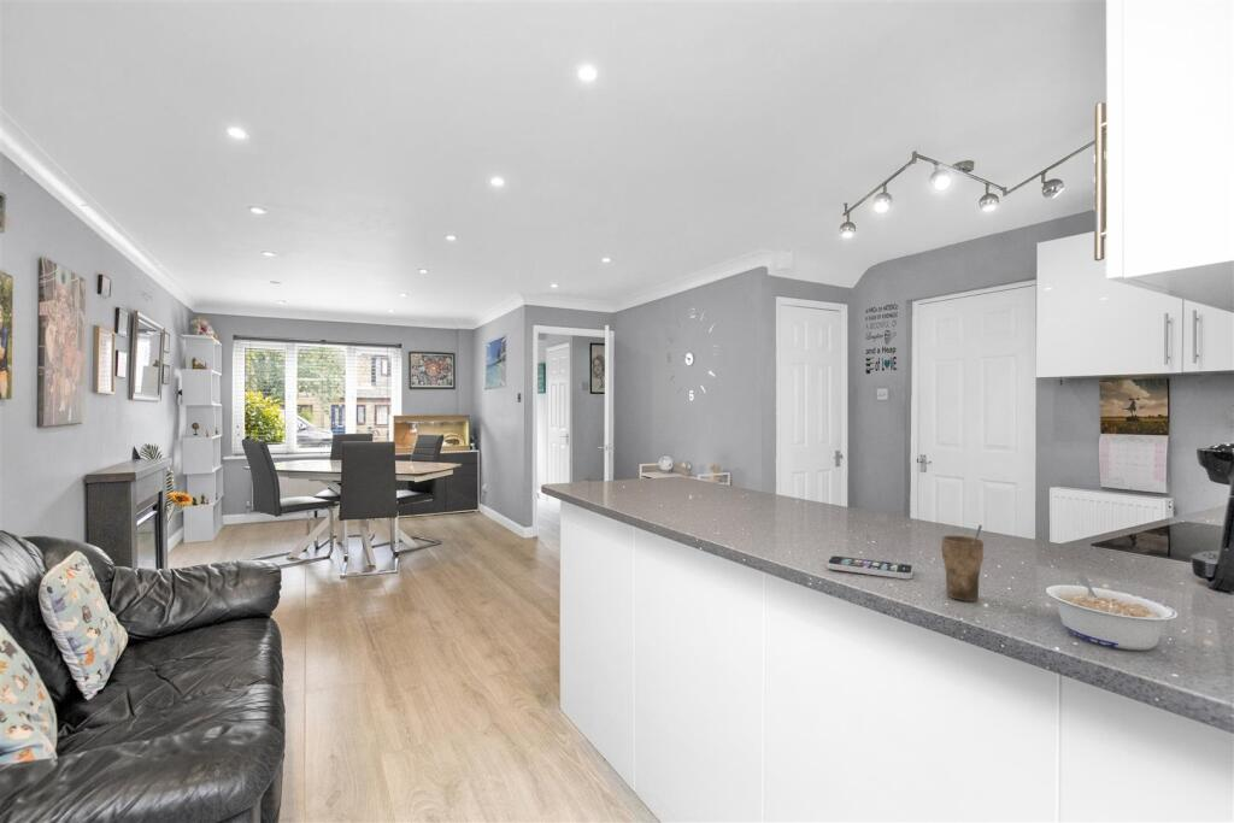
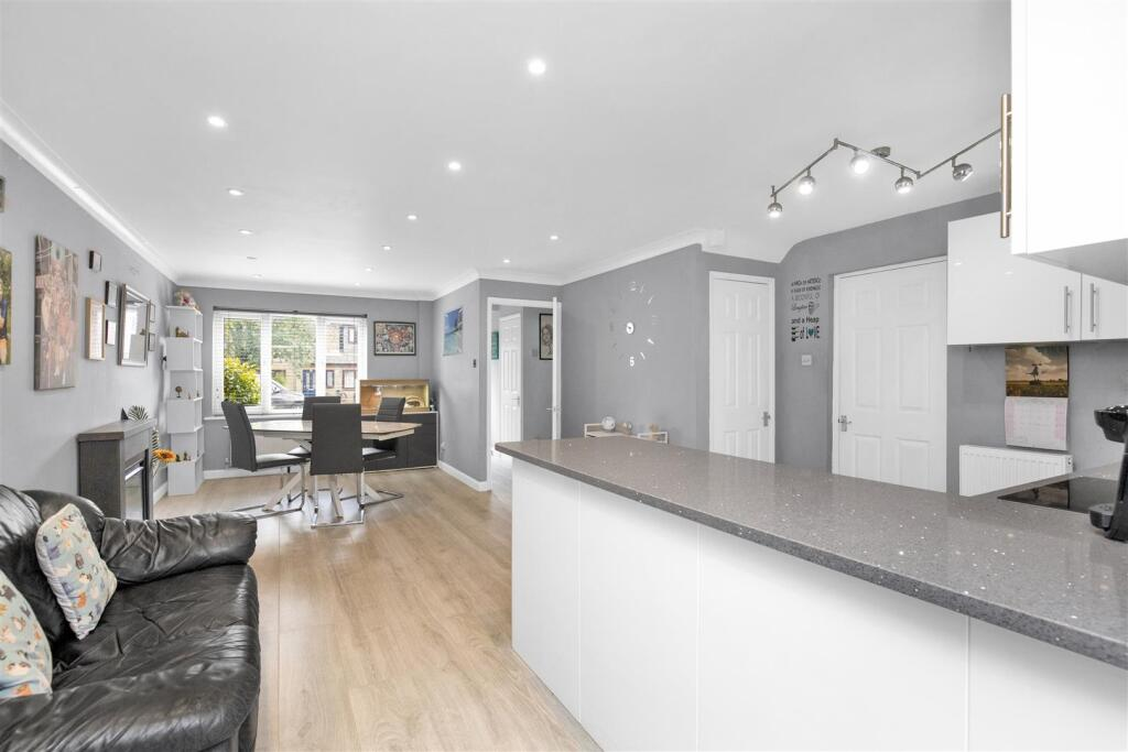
- legume [1045,574,1180,652]
- cup [940,524,985,602]
- smartphone [825,555,913,581]
